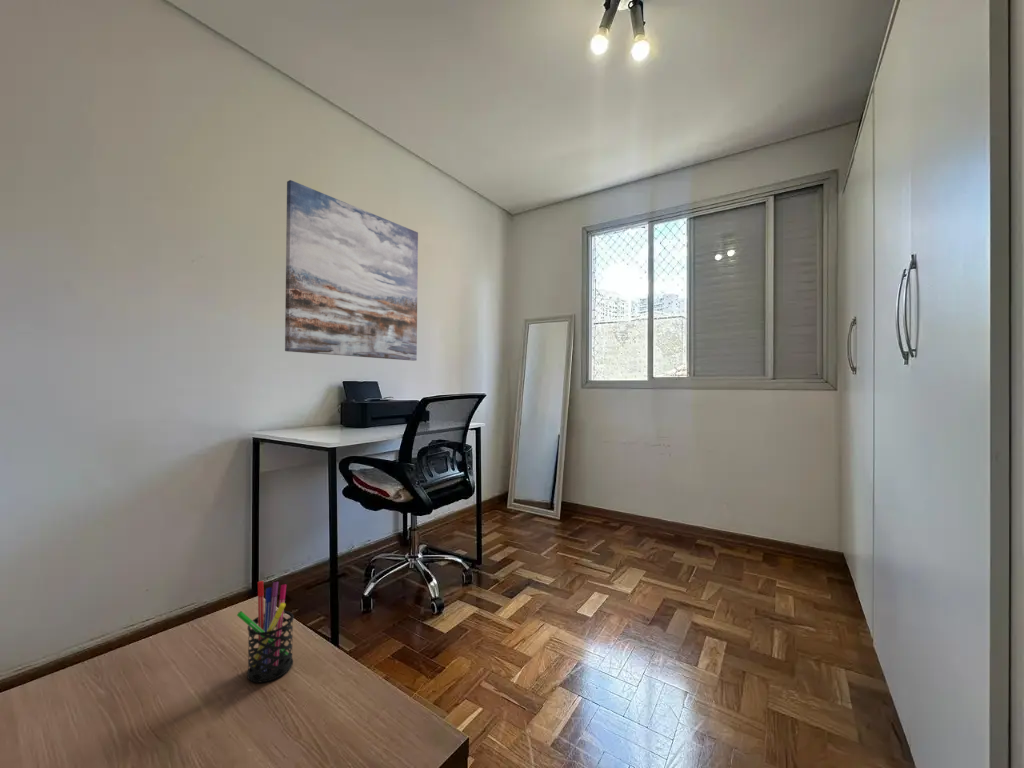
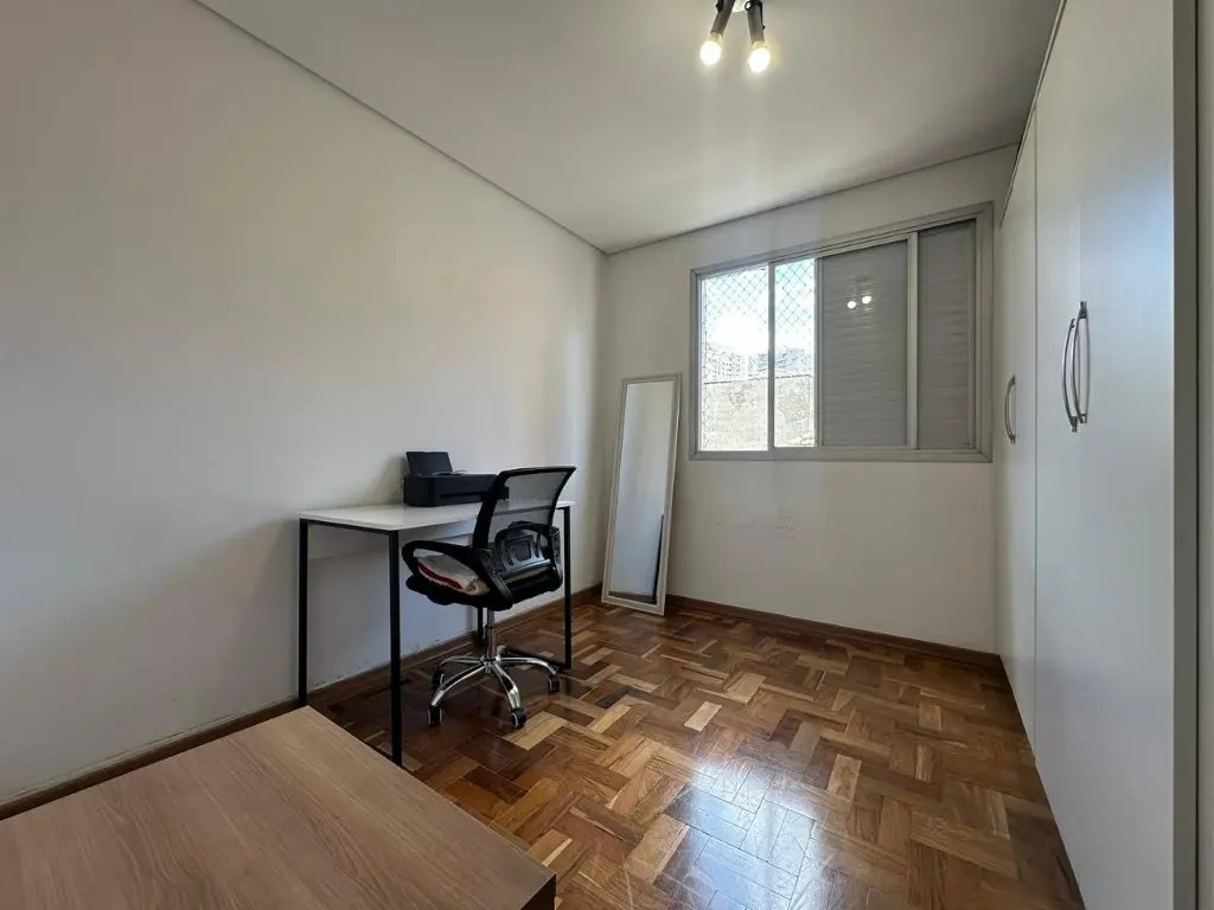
- wall art [284,179,419,362]
- pen holder [236,580,295,683]
